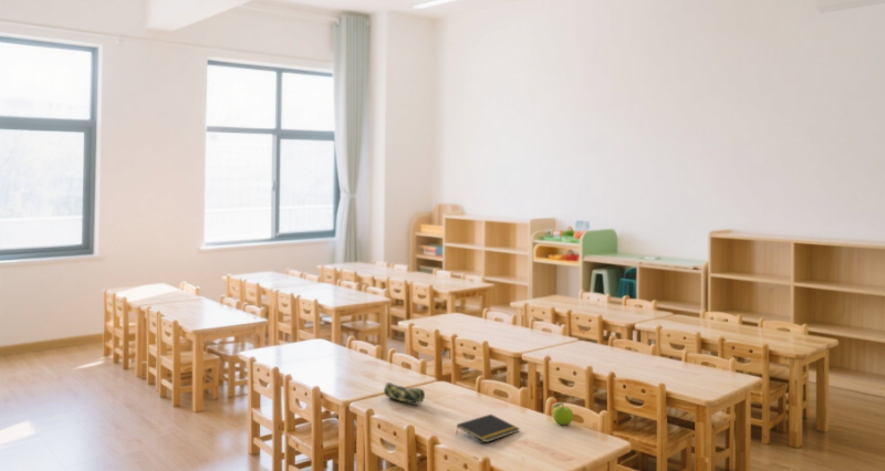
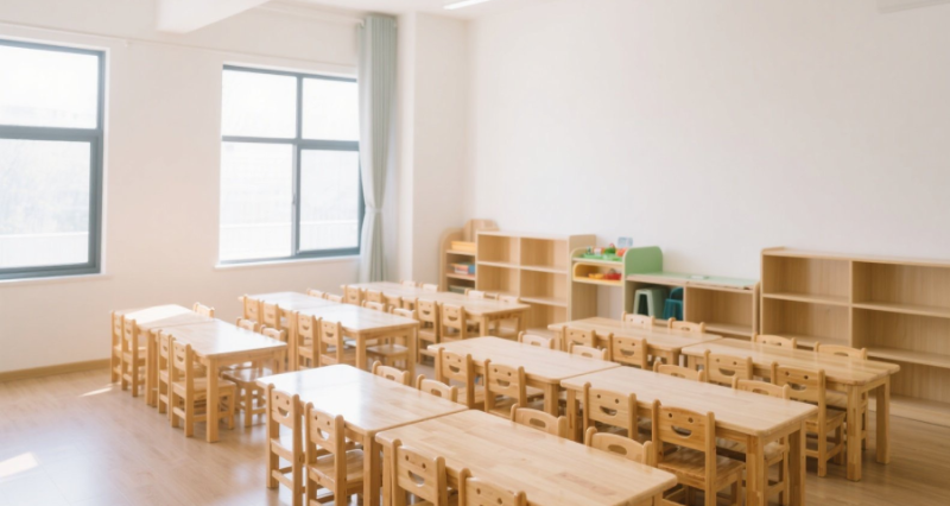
- notepad [455,414,521,443]
- pencil case [383,381,426,405]
- fruit [551,401,574,426]
